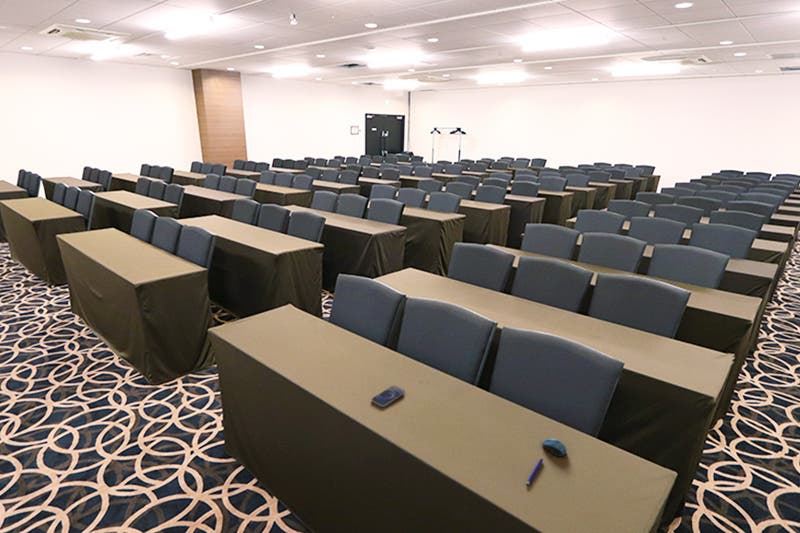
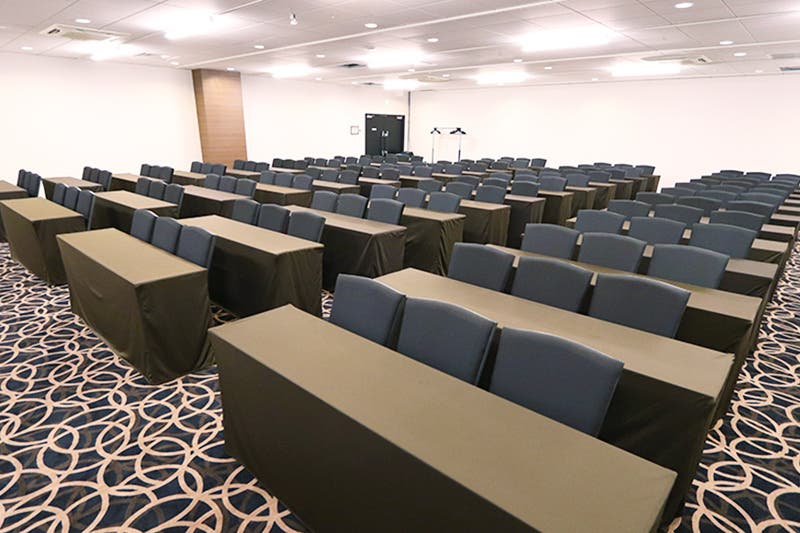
- computer mouse [541,438,567,458]
- pen [525,457,544,487]
- smartphone [371,385,406,408]
